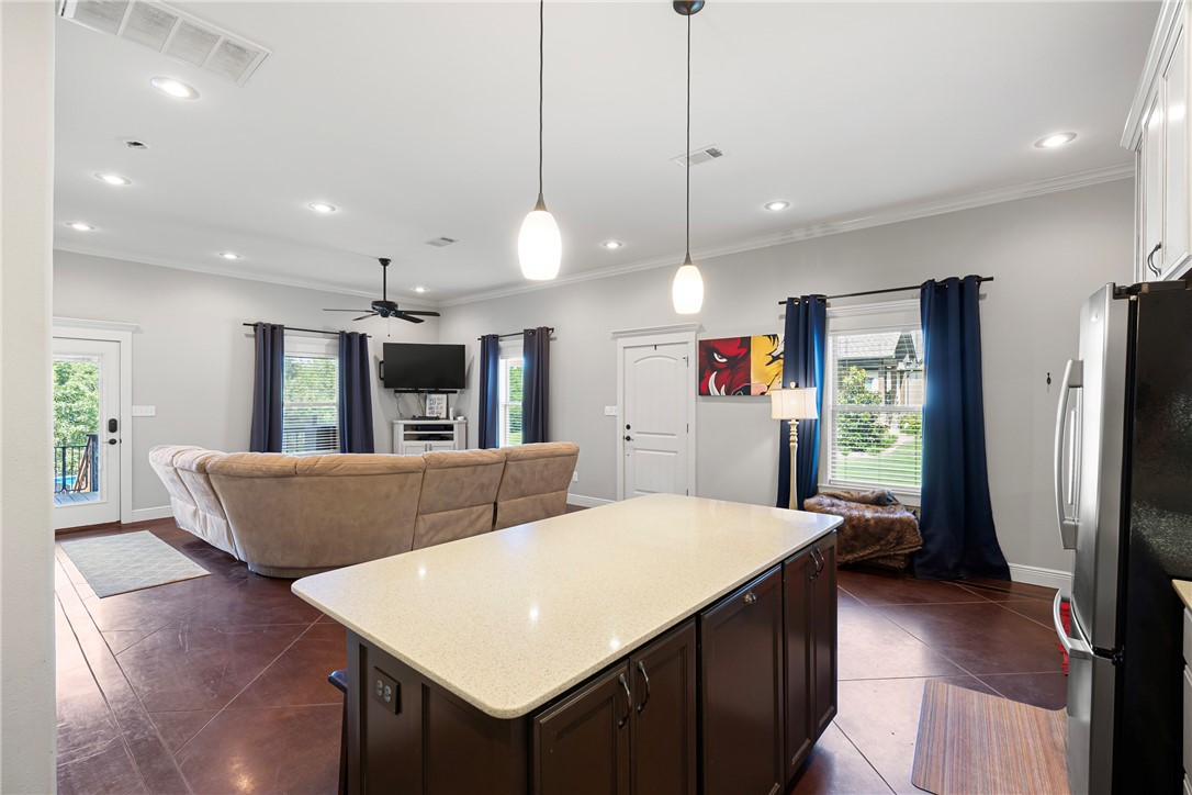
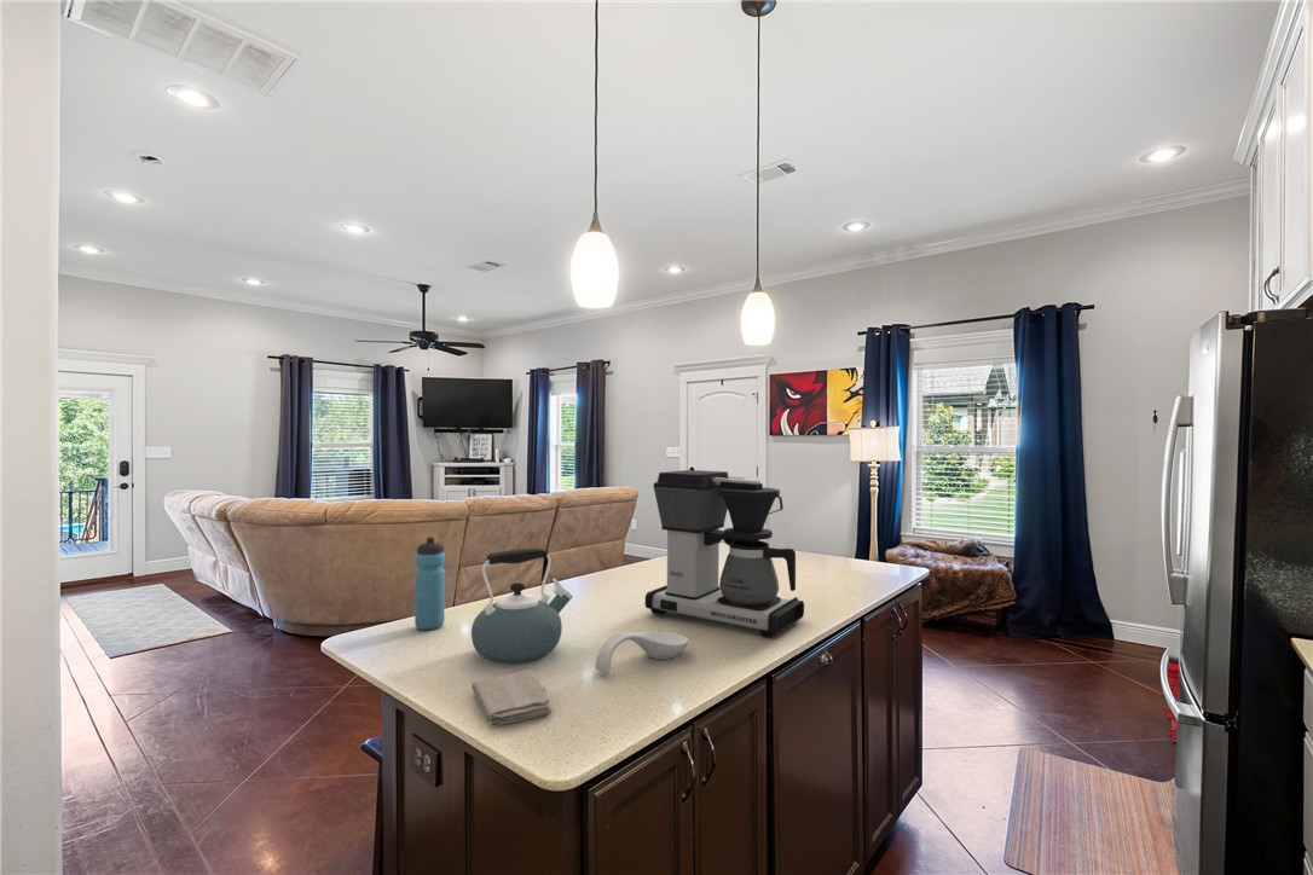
+ washcloth [470,670,553,729]
+ kettle [470,547,574,665]
+ coffee maker [644,469,805,639]
+ water bottle [413,537,446,631]
+ spoon rest [594,630,690,676]
